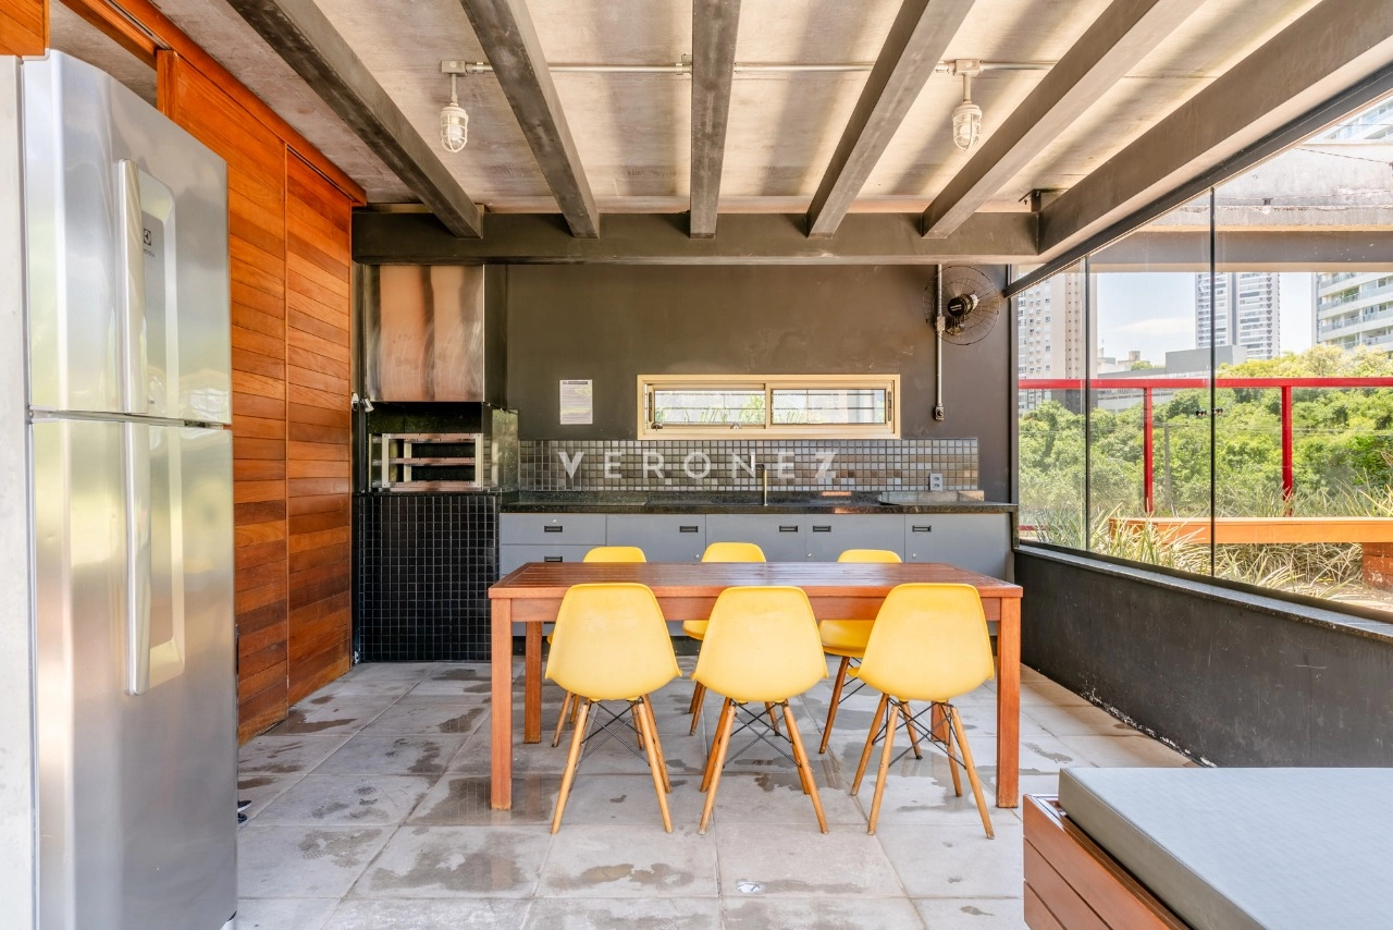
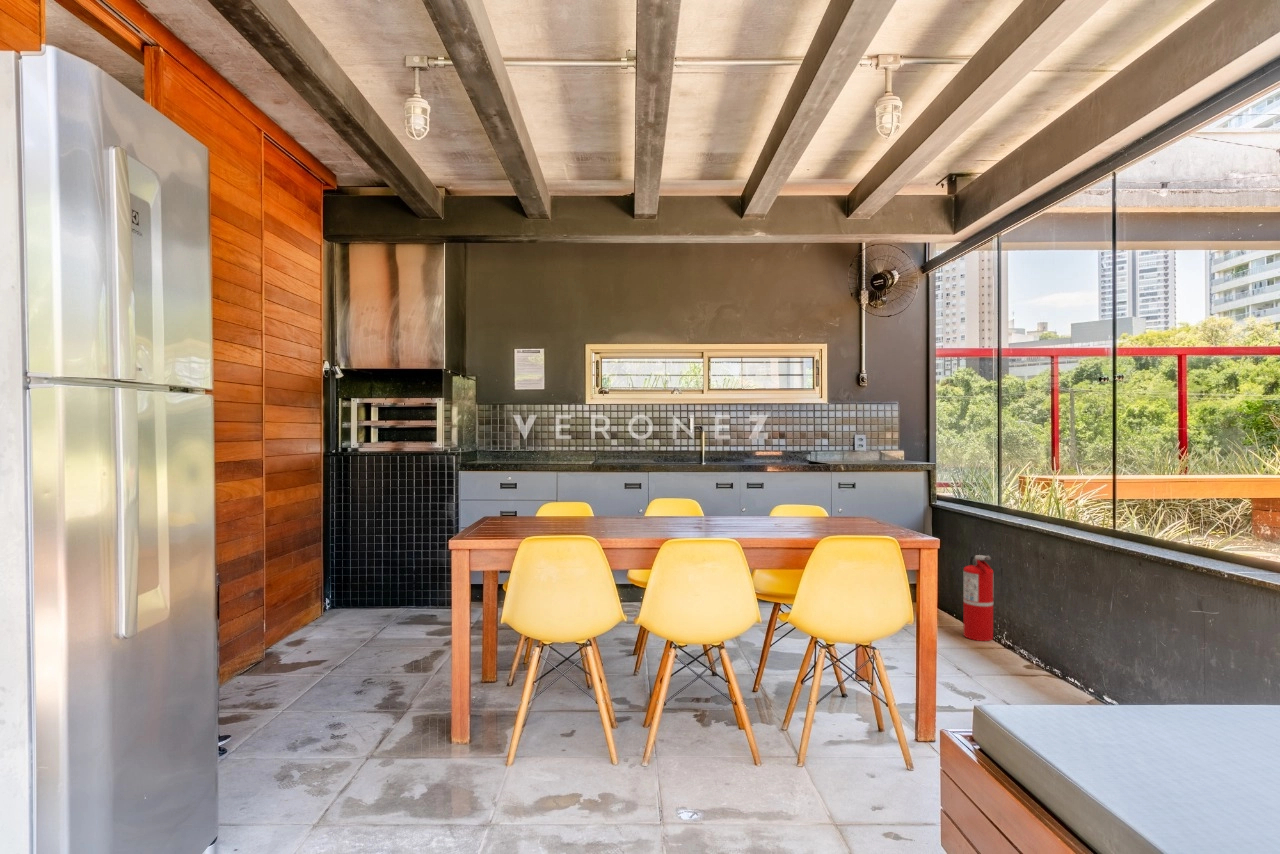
+ fire extinguisher [962,554,994,642]
